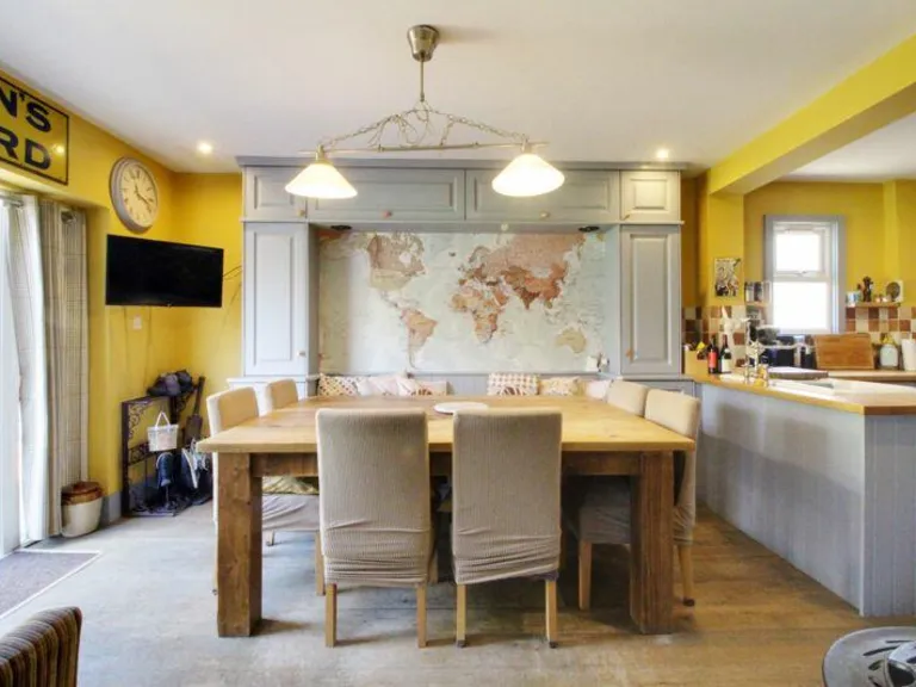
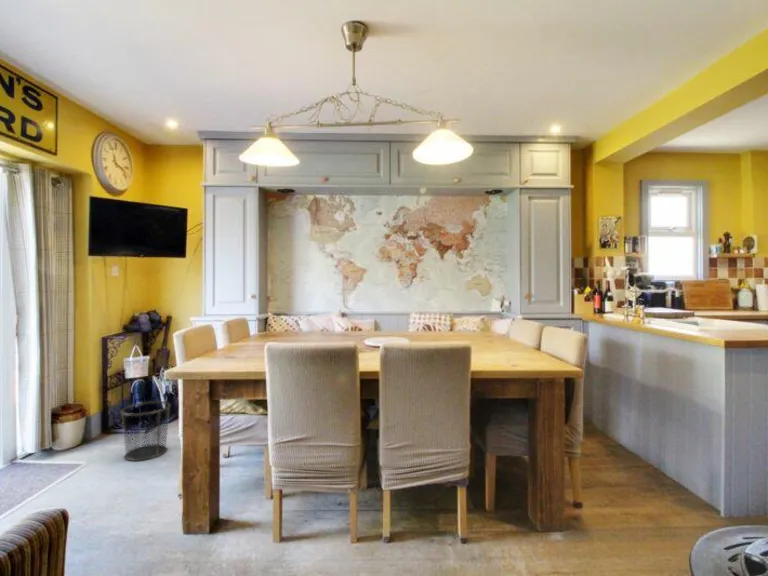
+ waste bin [119,400,172,462]
